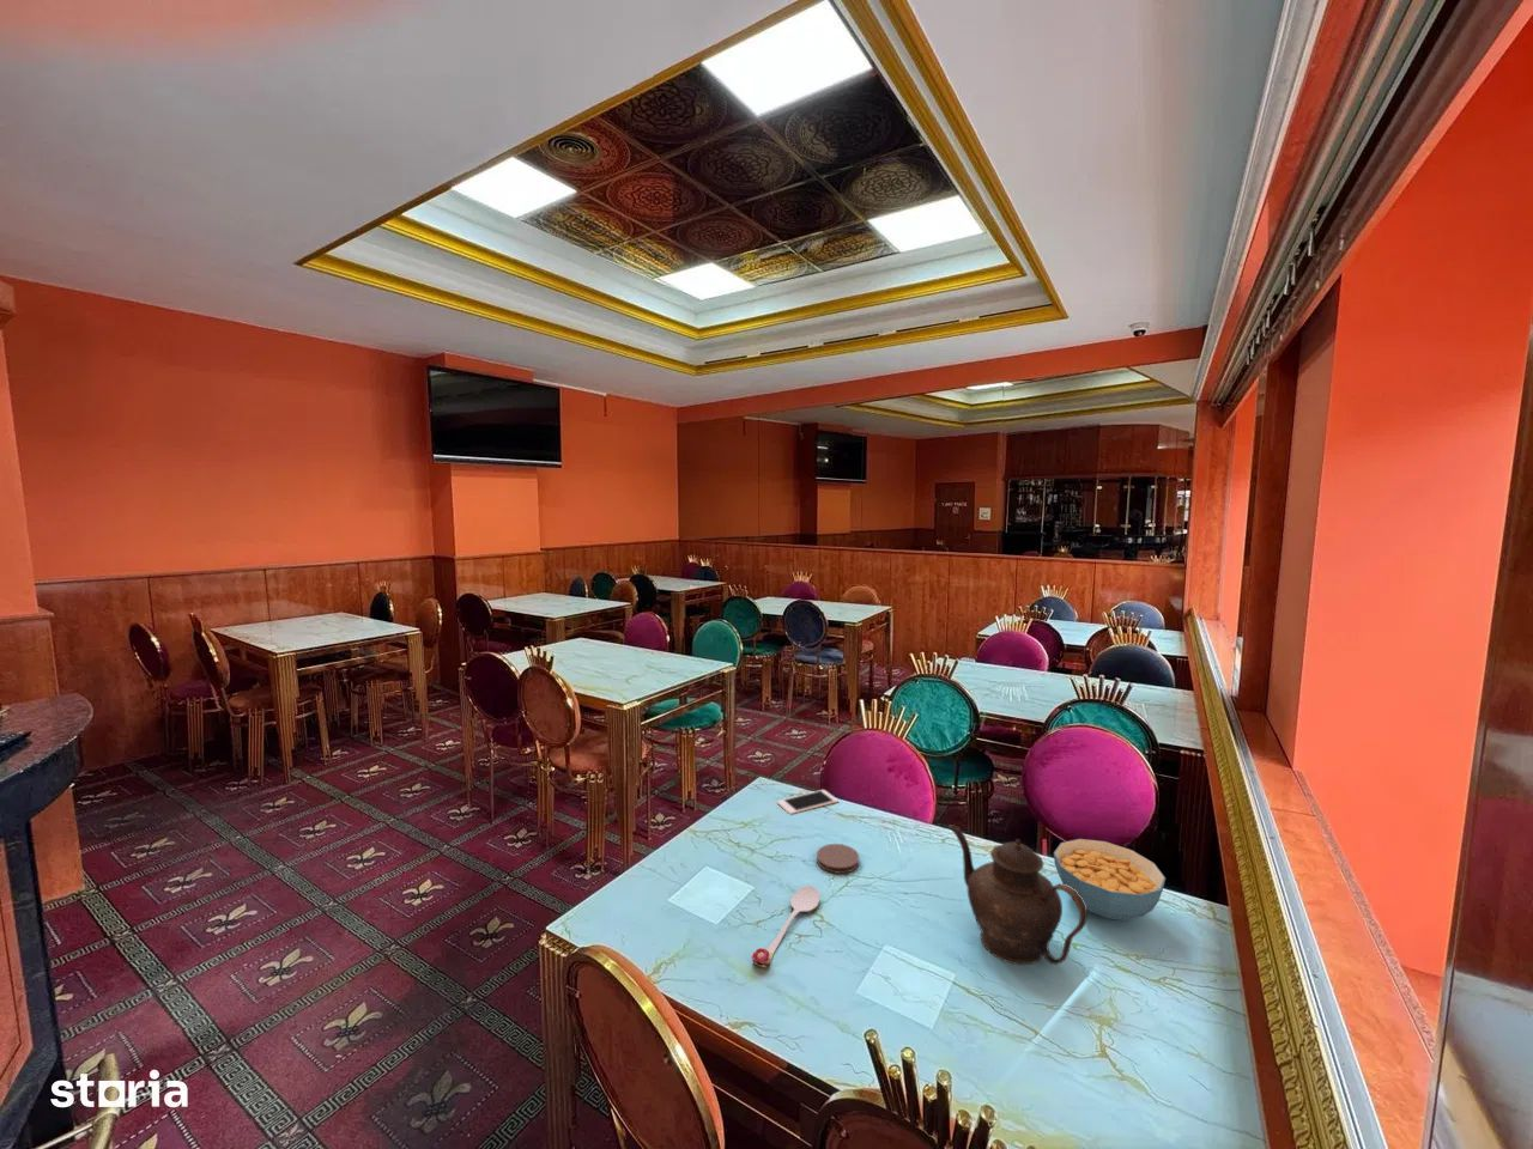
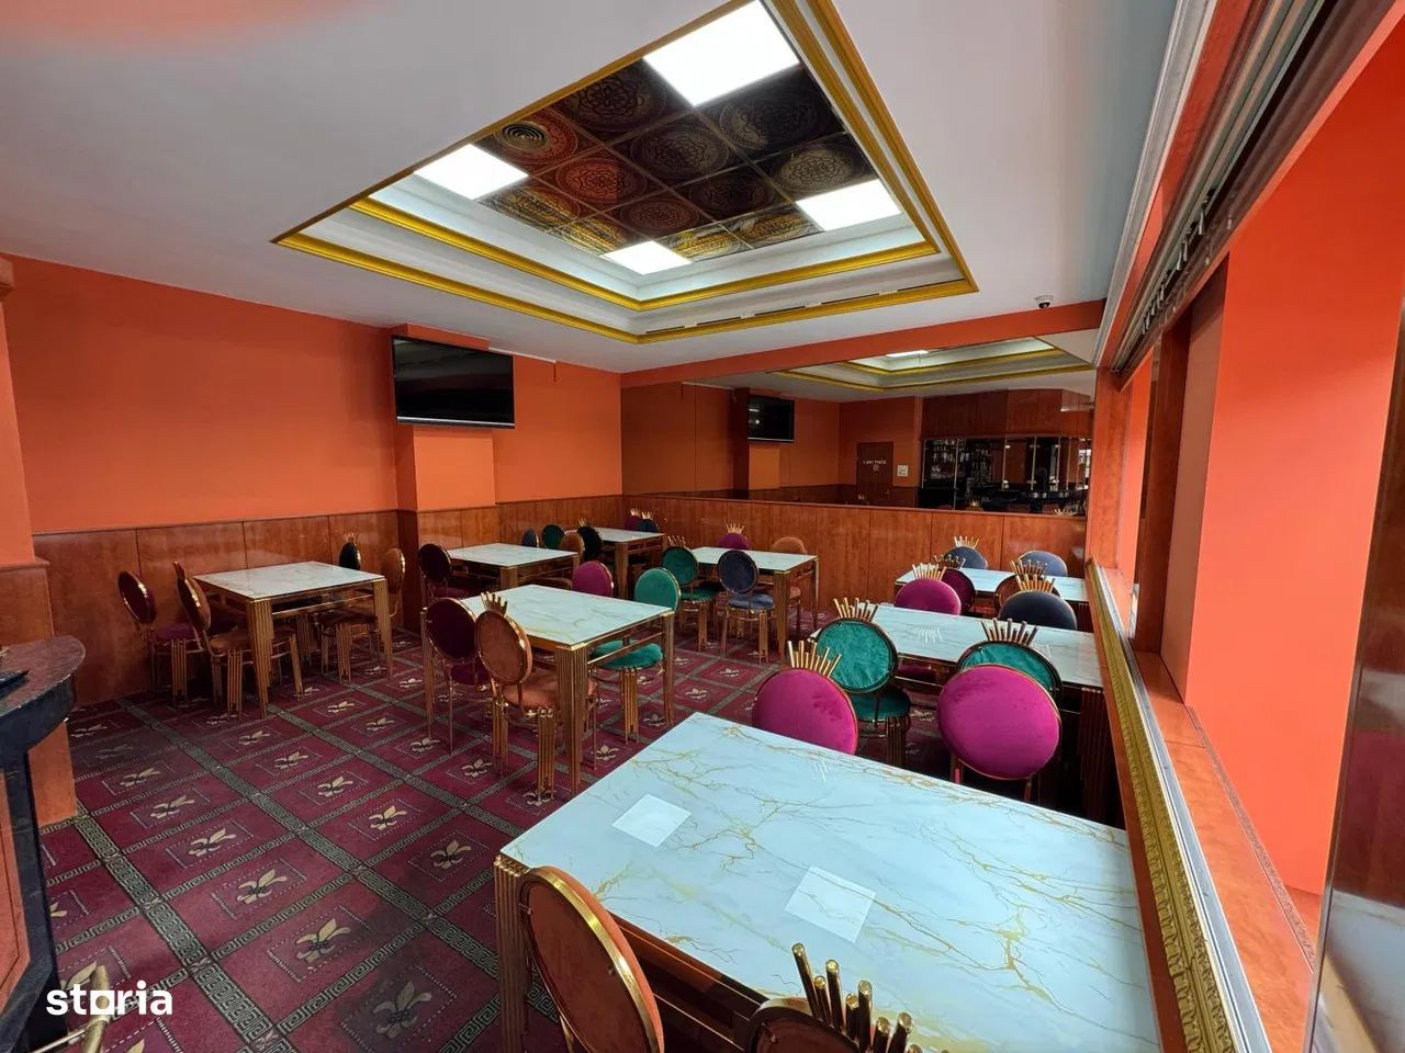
- teapot [948,823,1089,966]
- coaster [816,842,859,875]
- spoon [751,885,822,969]
- cereal bowl [1053,838,1166,922]
- cell phone [776,789,840,815]
